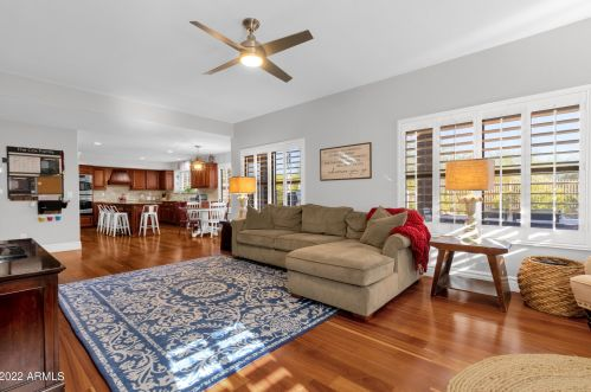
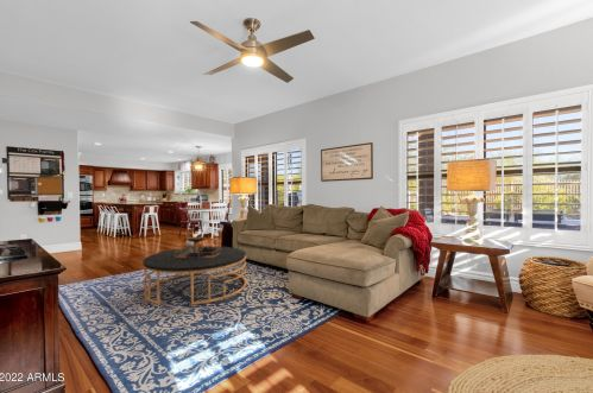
+ coffee table [141,236,247,306]
